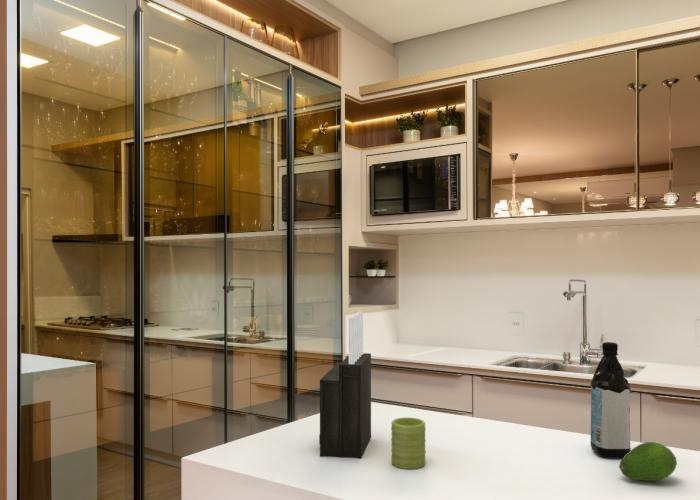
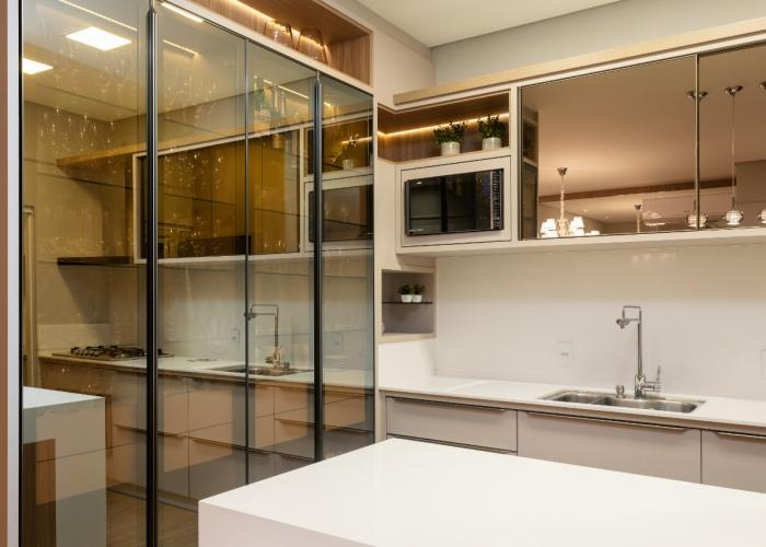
- knife block [318,311,372,460]
- fruit [618,441,678,482]
- water bottle [589,341,632,459]
- mug [390,416,427,470]
